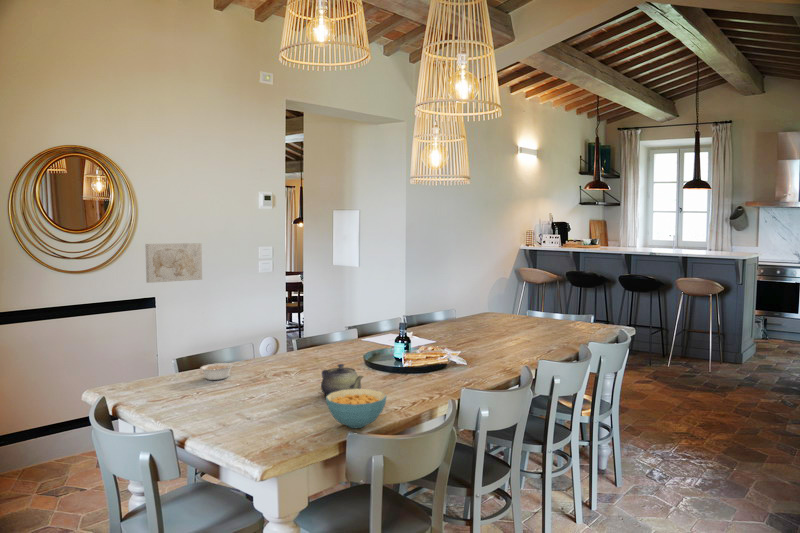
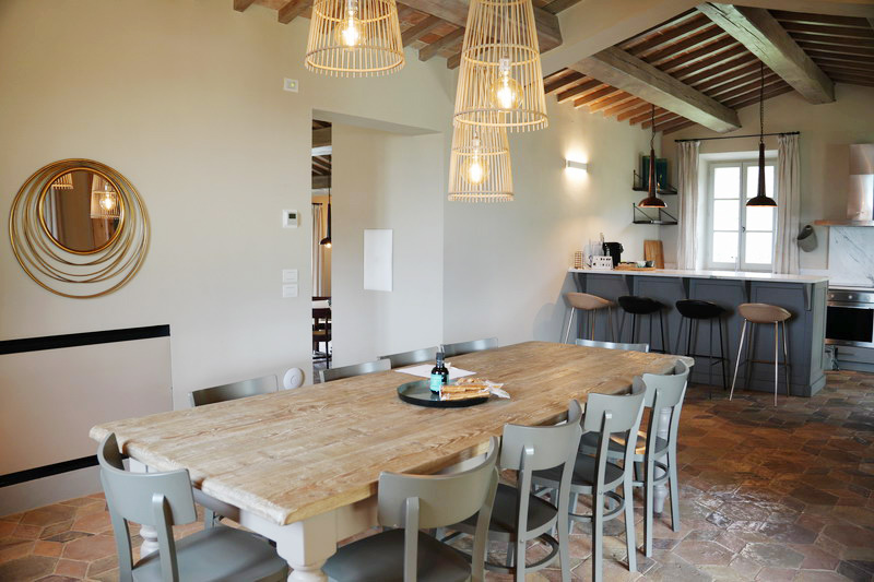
- legume [199,362,240,381]
- cereal bowl [325,388,387,429]
- teapot [320,363,365,396]
- wall art [144,242,203,284]
